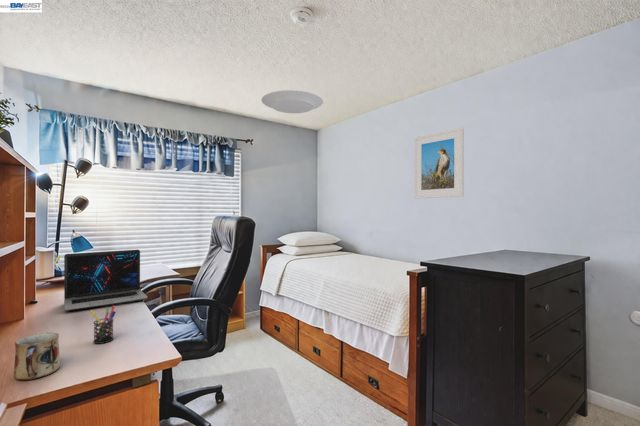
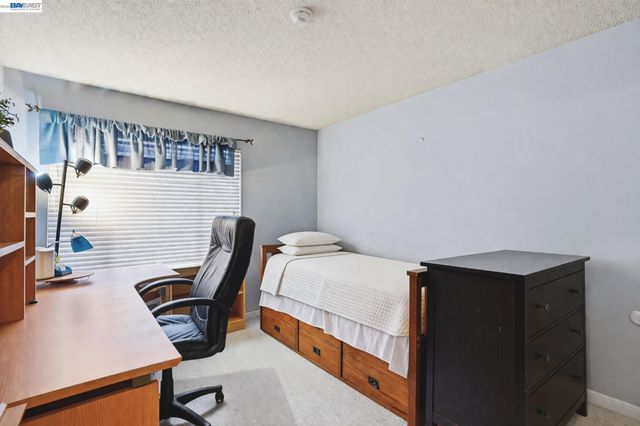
- ceiling light [260,89,324,114]
- pen holder [89,304,117,345]
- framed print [413,127,465,199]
- mug [13,332,61,381]
- laptop [63,249,148,312]
